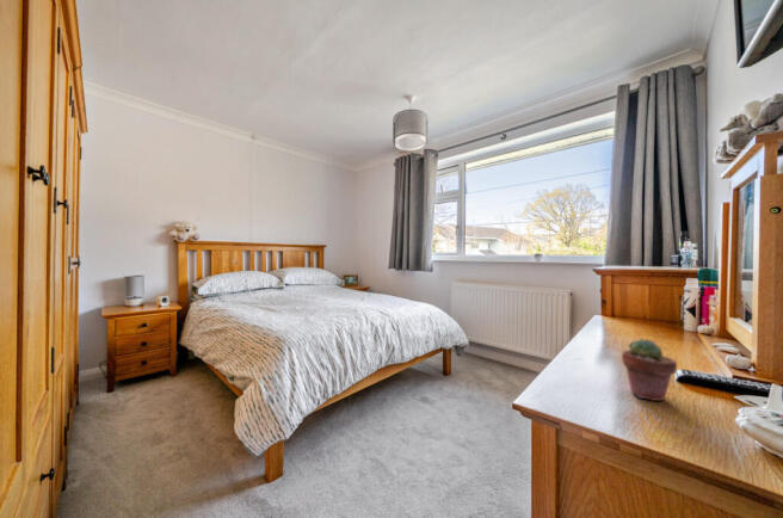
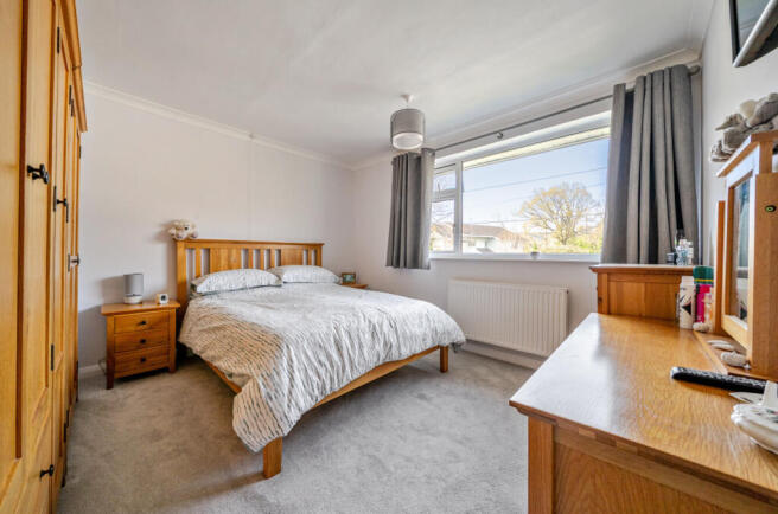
- potted succulent [621,338,678,402]
